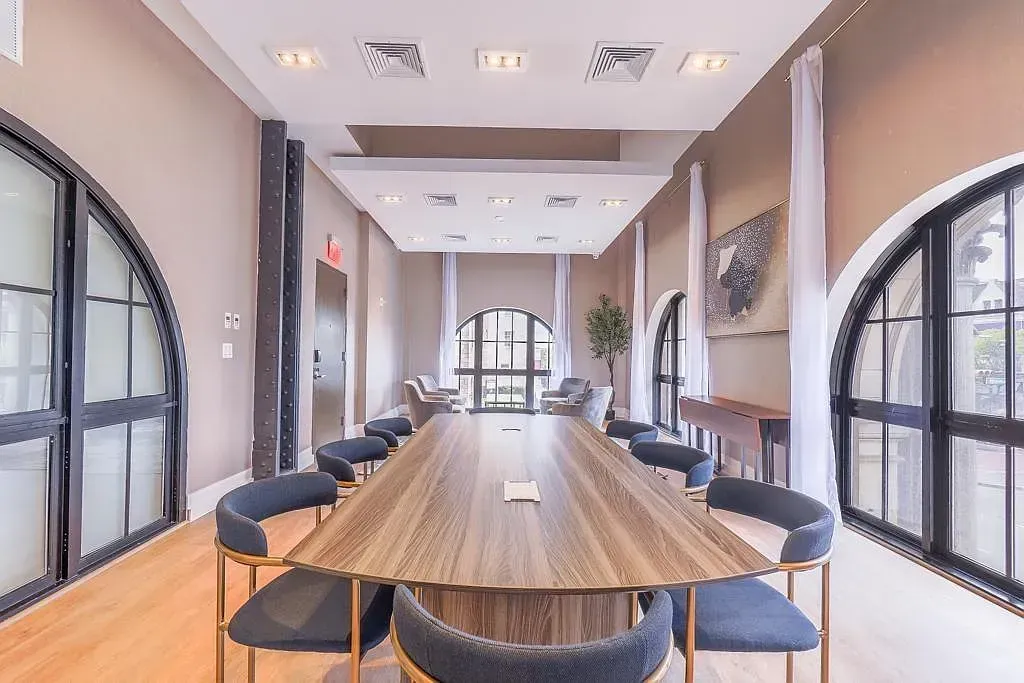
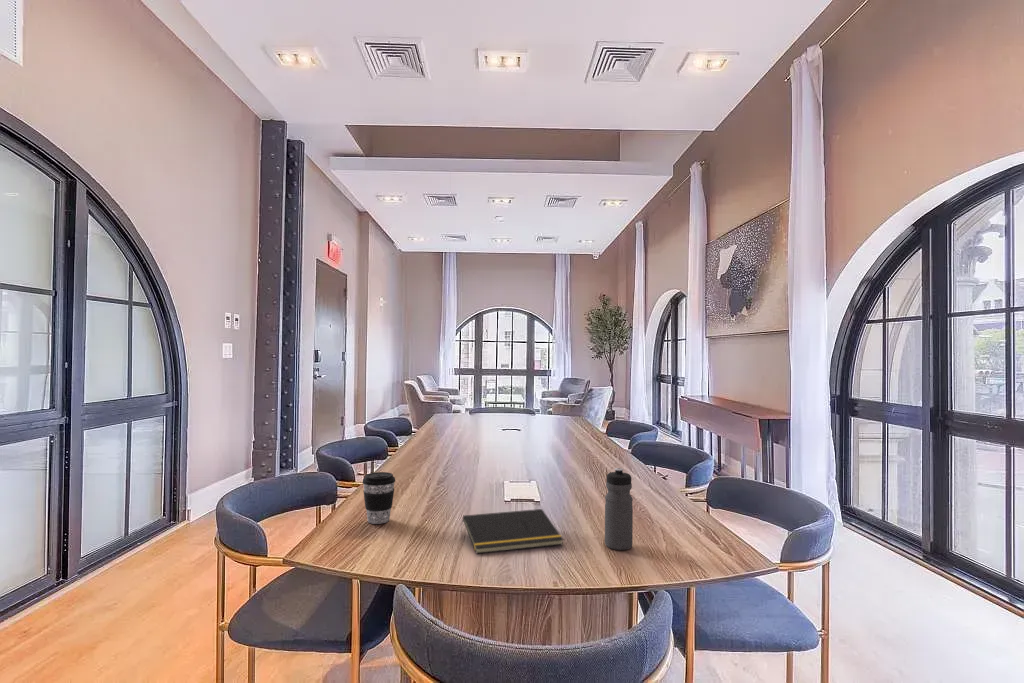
+ notepad [459,508,564,555]
+ coffee cup [361,471,396,525]
+ water bottle [604,467,634,551]
